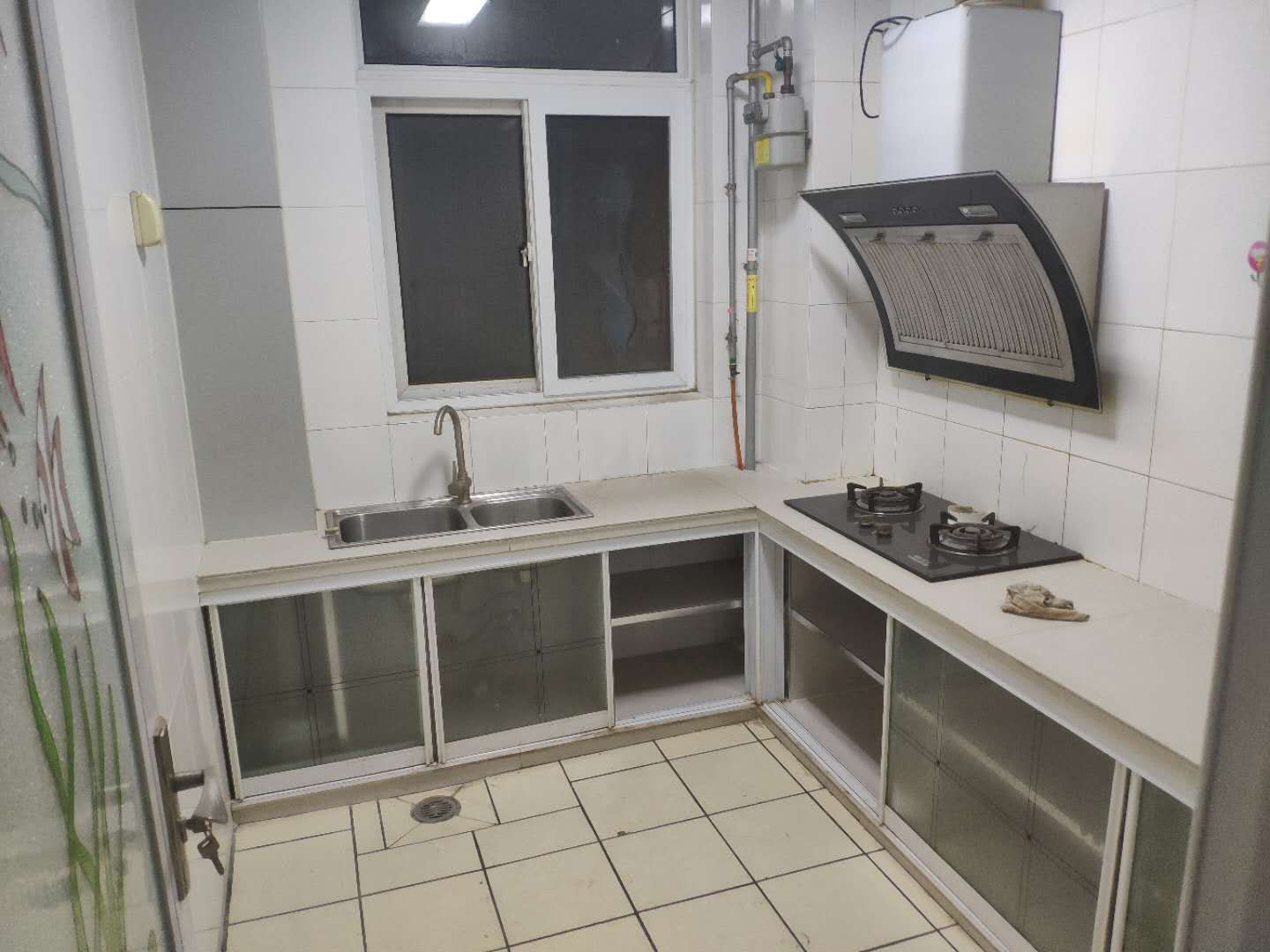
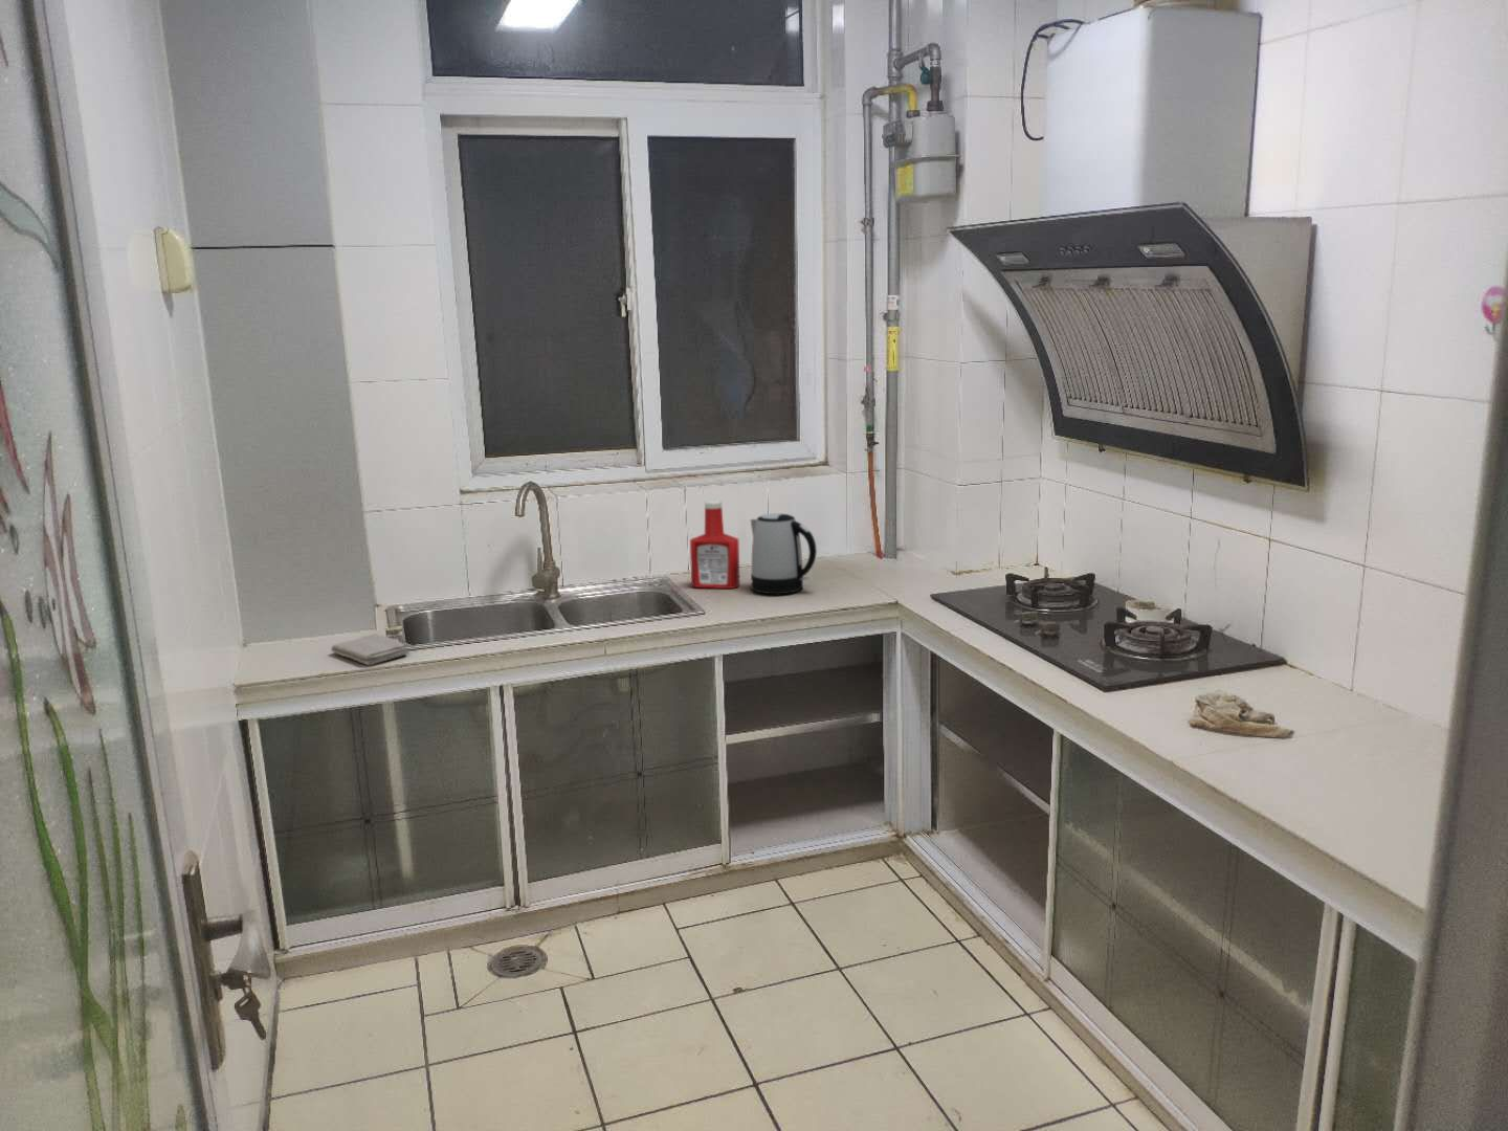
+ soap bottle [689,499,741,589]
+ washcloth [330,632,411,666]
+ kettle [749,512,818,596]
